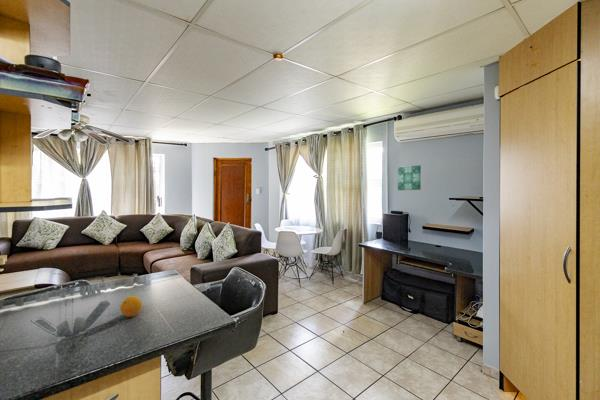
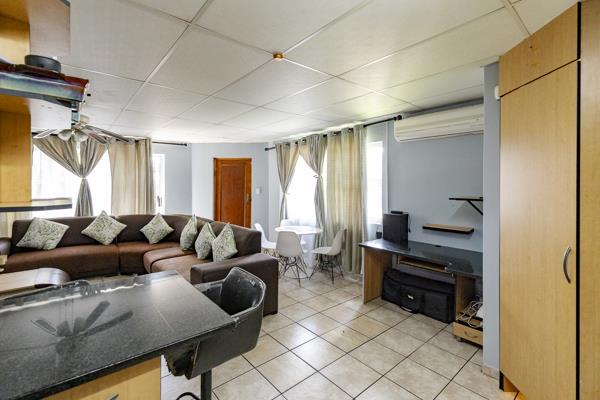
- wall art [397,164,422,191]
- fruit [119,295,143,318]
